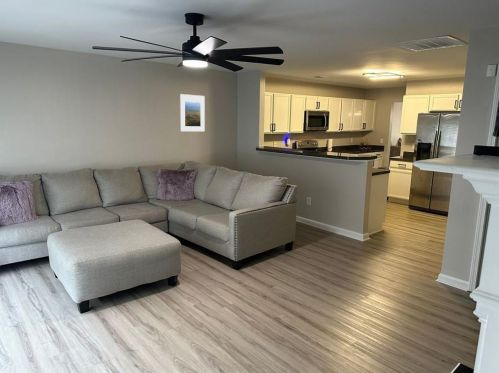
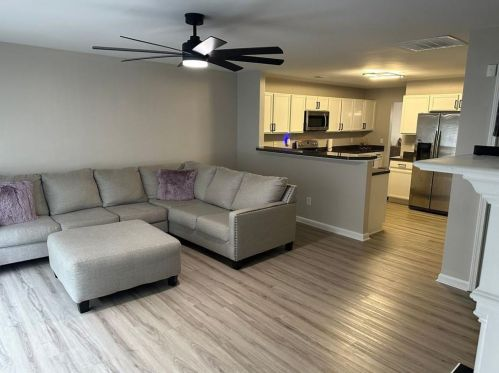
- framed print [179,93,206,132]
